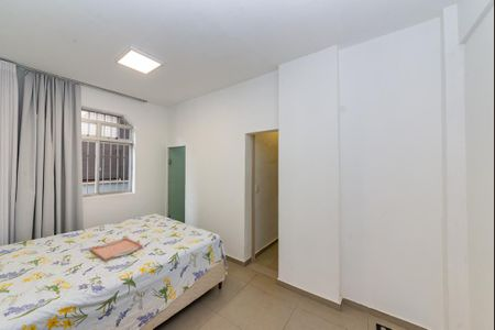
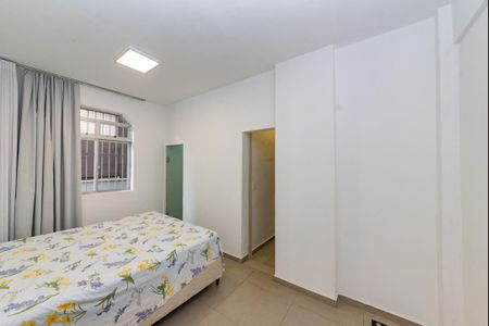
- serving tray [89,237,144,262]
